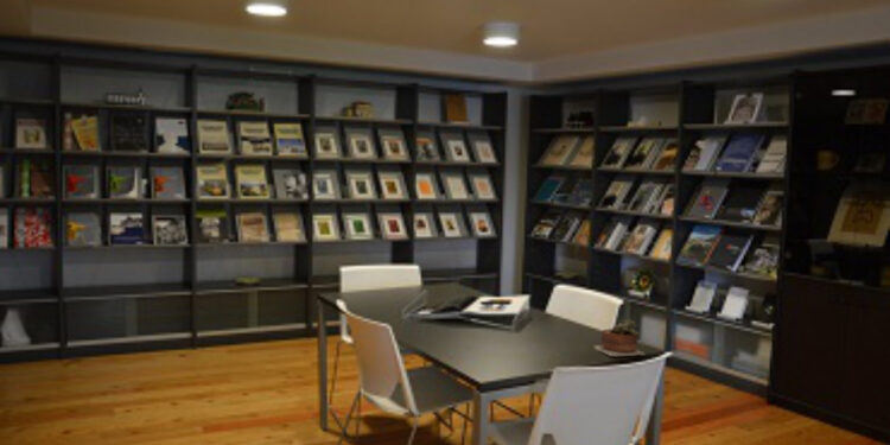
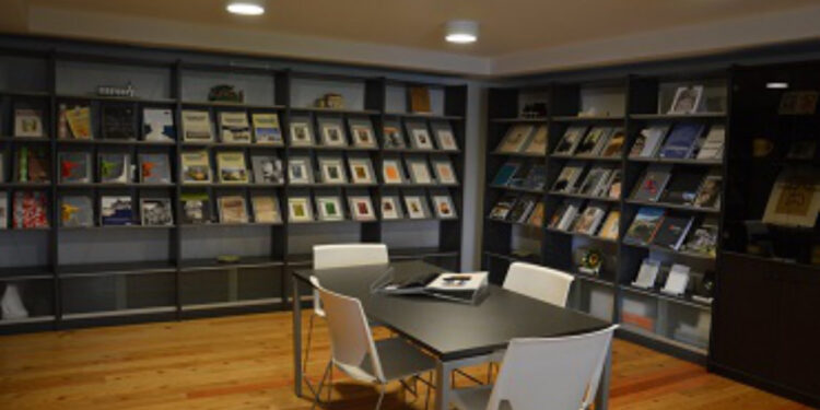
- succulent plant [593,319,647,357]
